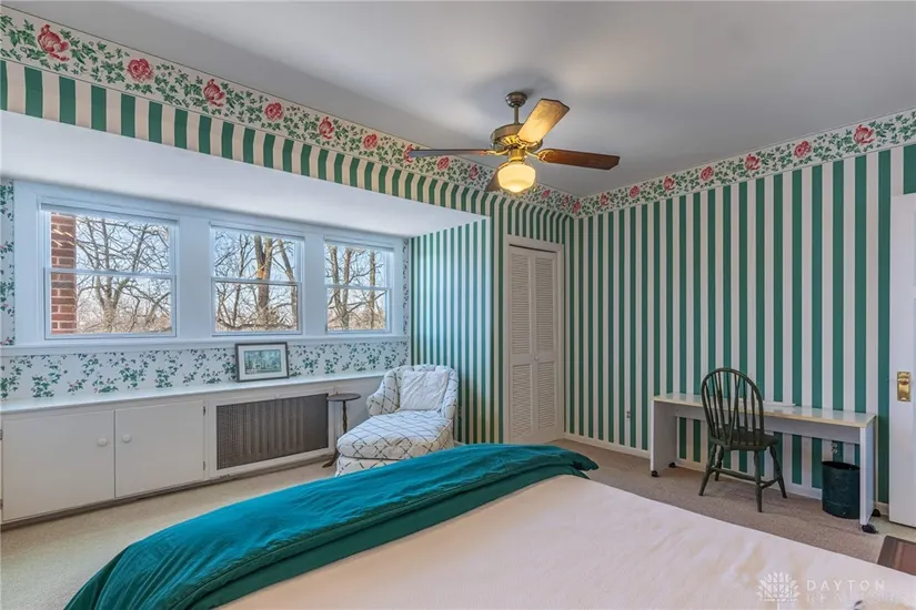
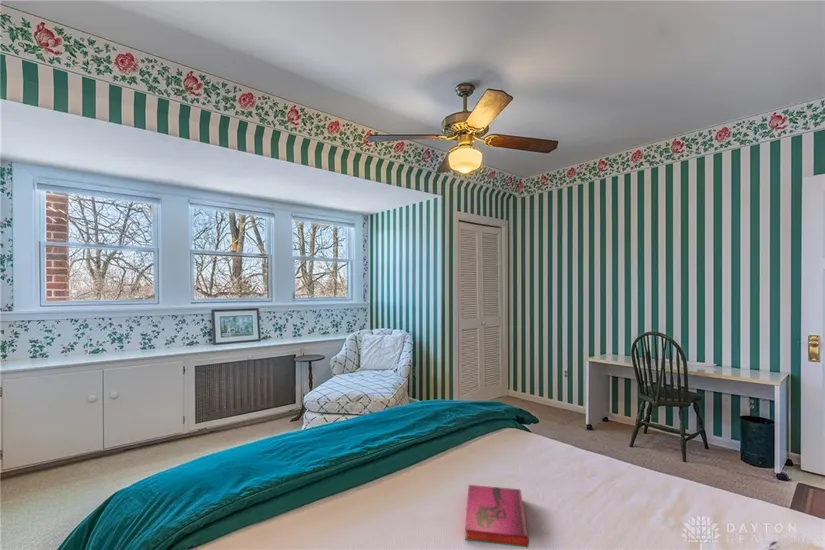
+ hardback book [464,484,530,549]
